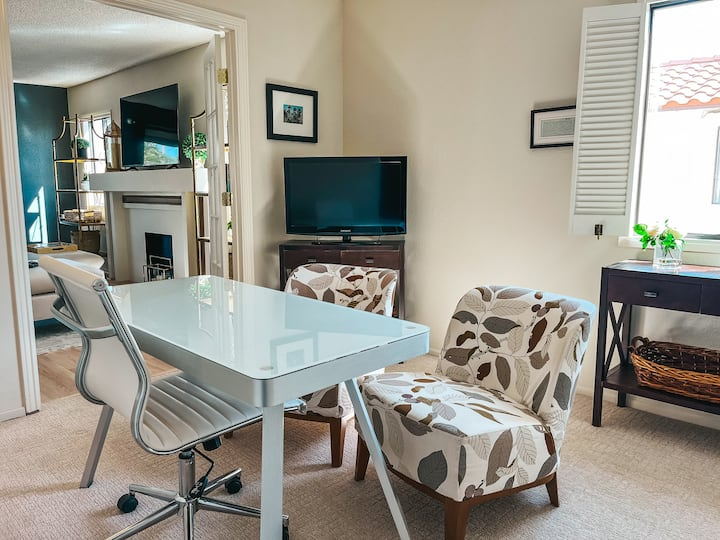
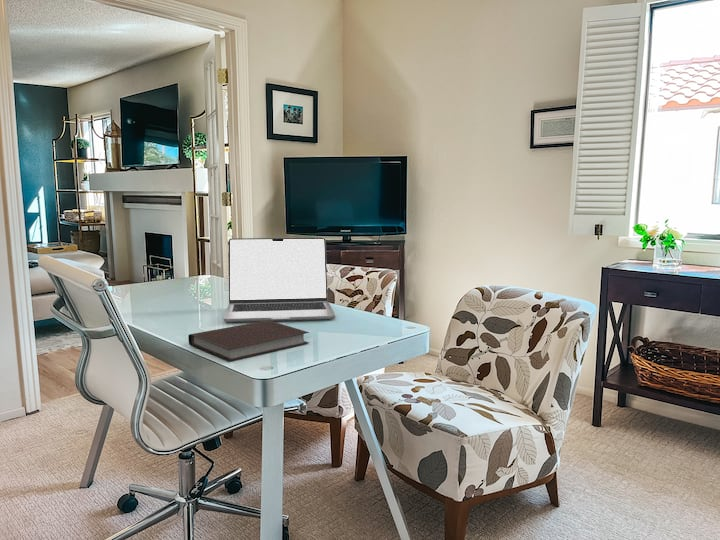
+ laptop [223,237,336,323]
+ notebook [187,320,310,362]
